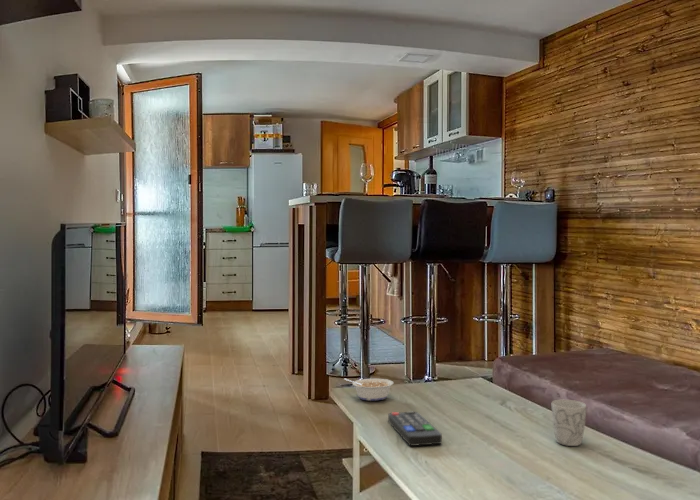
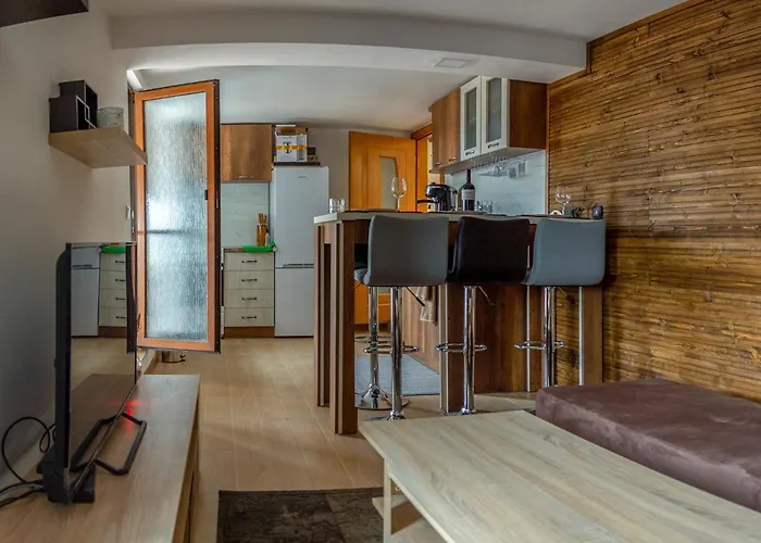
- remote control [387,410,443,447]
- mug [551,399,587,447]
- legume [343,378,394,402]
